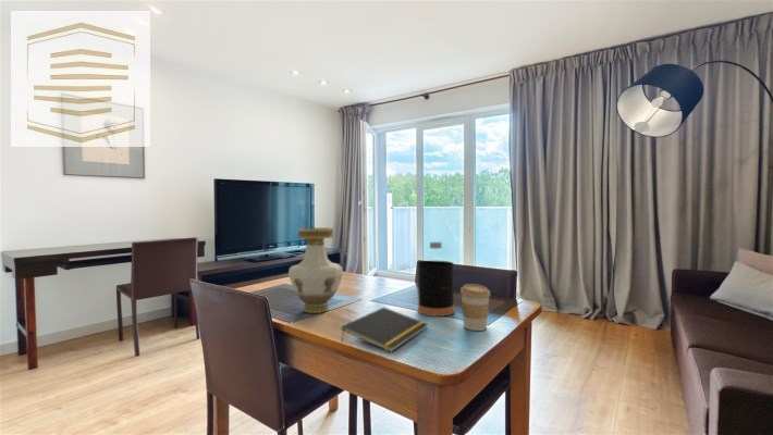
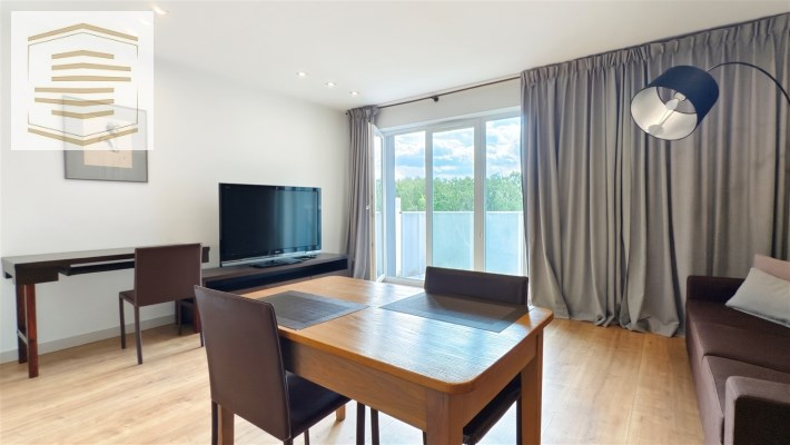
- vase [287,227,344,314]
- notepad [340,307,428,353]
- bottle [417,240,455,316]
- coffee cup [459,283,491,332]
